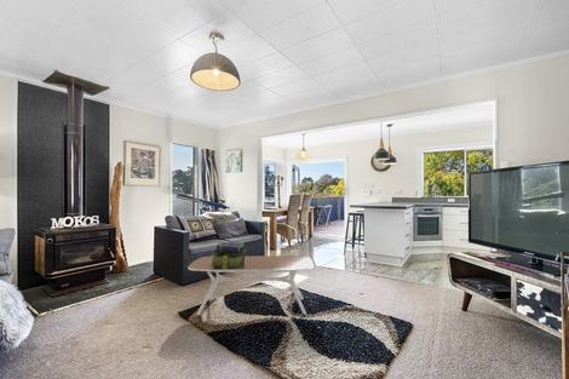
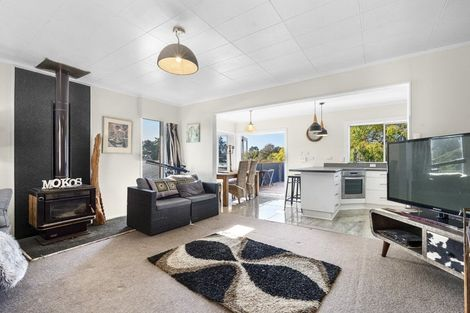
- coffee table [186,254,316,316]
- stack of books [211,240,247,269]
